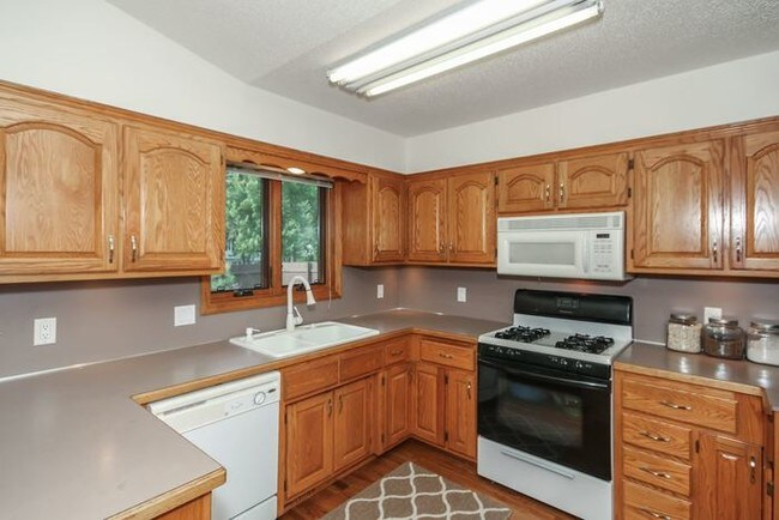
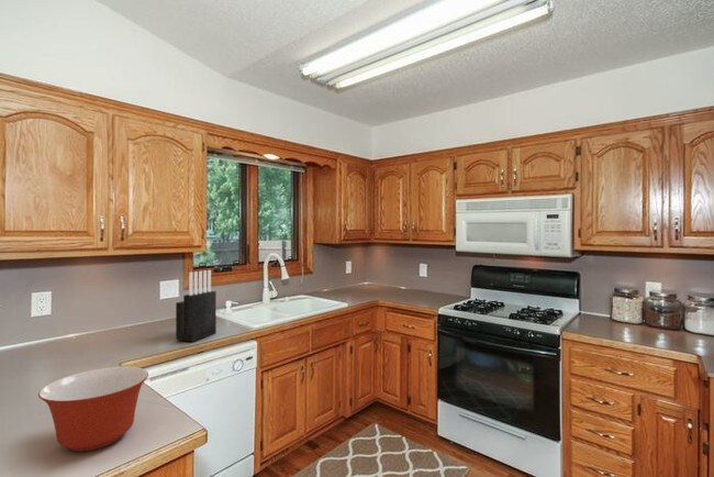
+ knife block [175,269,217,343]
+ mixing bowl [37,366,149,453]
